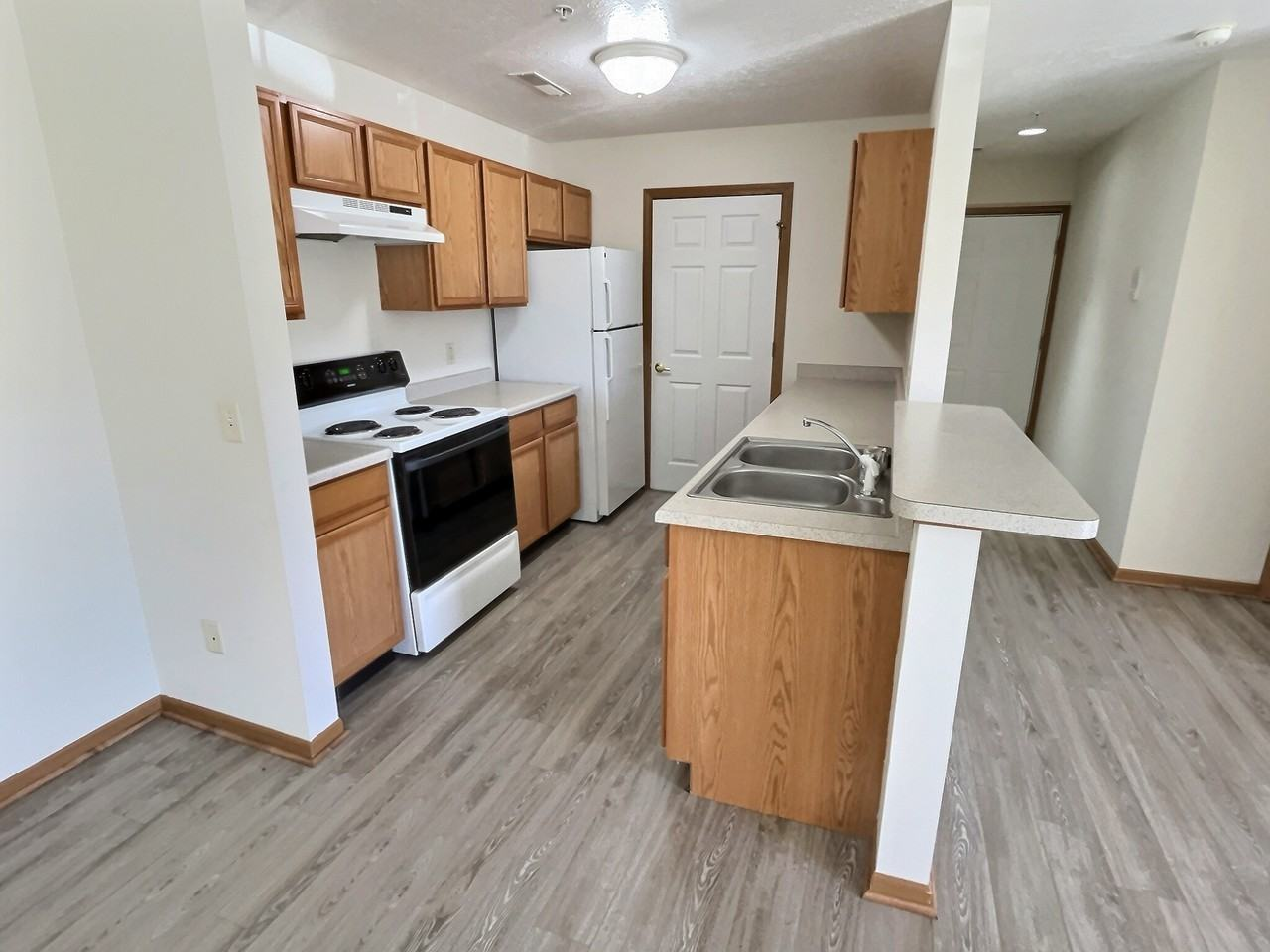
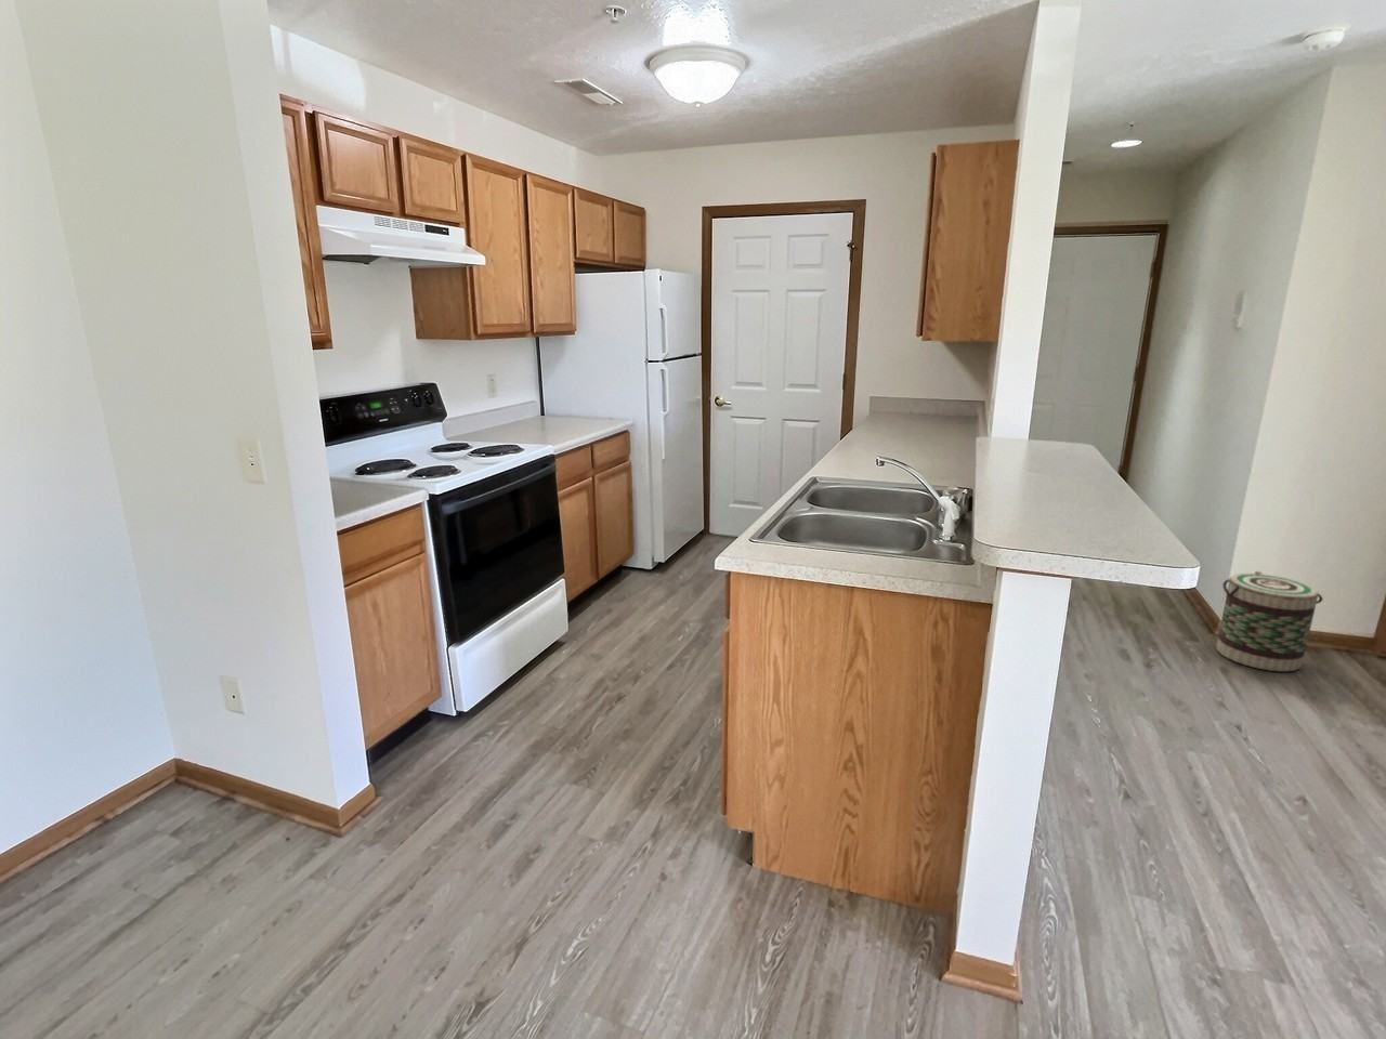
+ basket [1215,571,1324,672]
